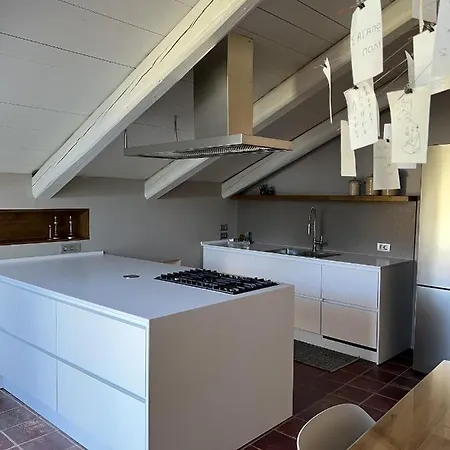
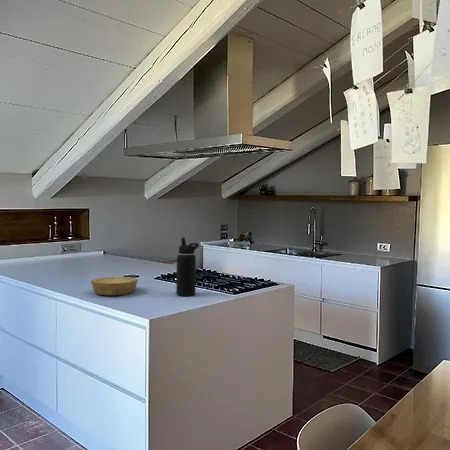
+ bowl [90,276,139,296]
+ water bottle [175,237,200,297]
